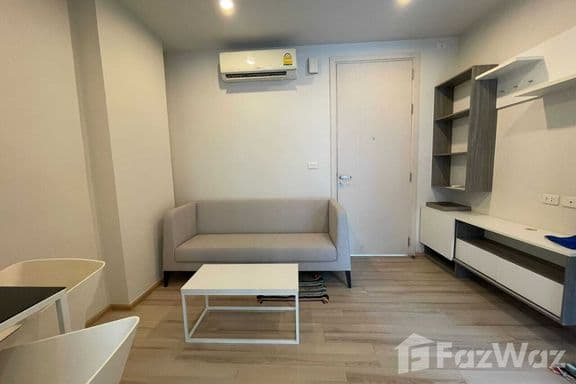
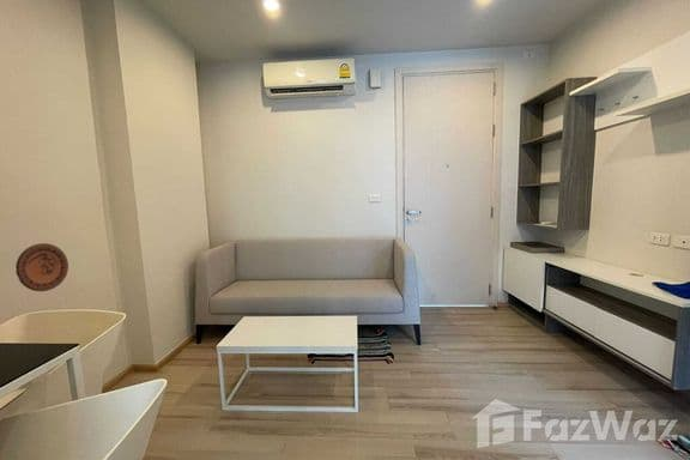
+ decorative plate [14,242,69,292]
